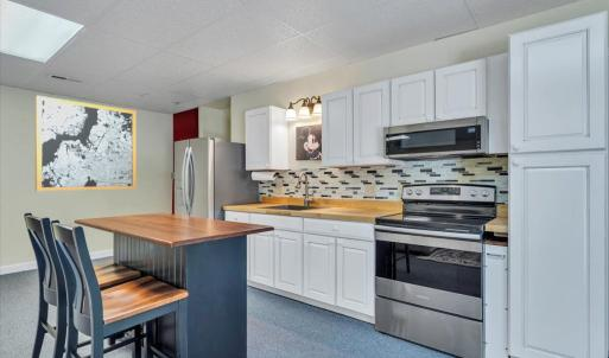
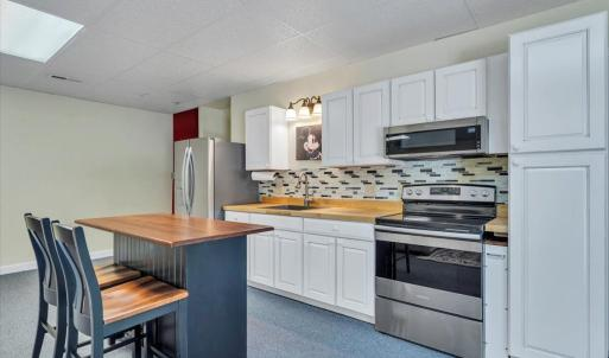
- wall art [34,95,138,192]
